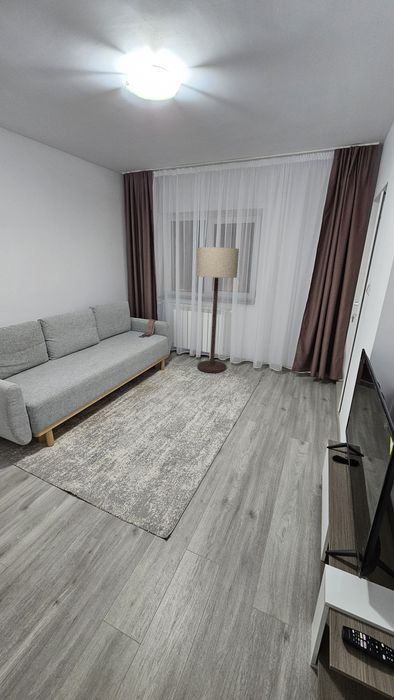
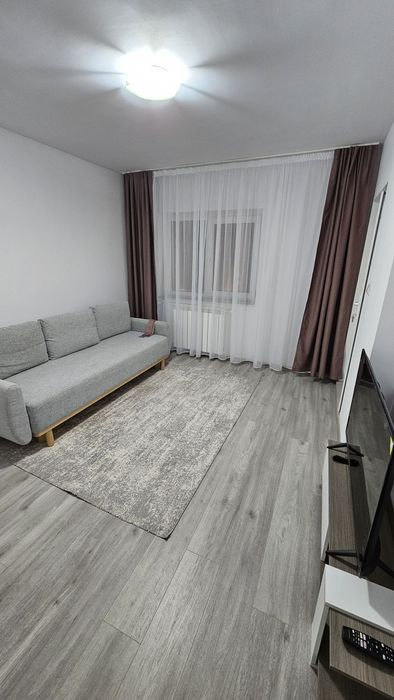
- floor lamp [196,246,240,374]
